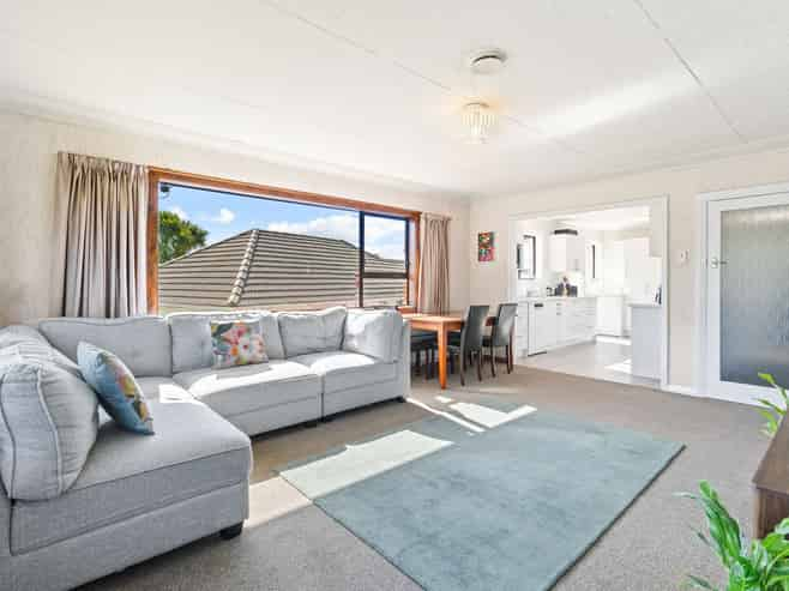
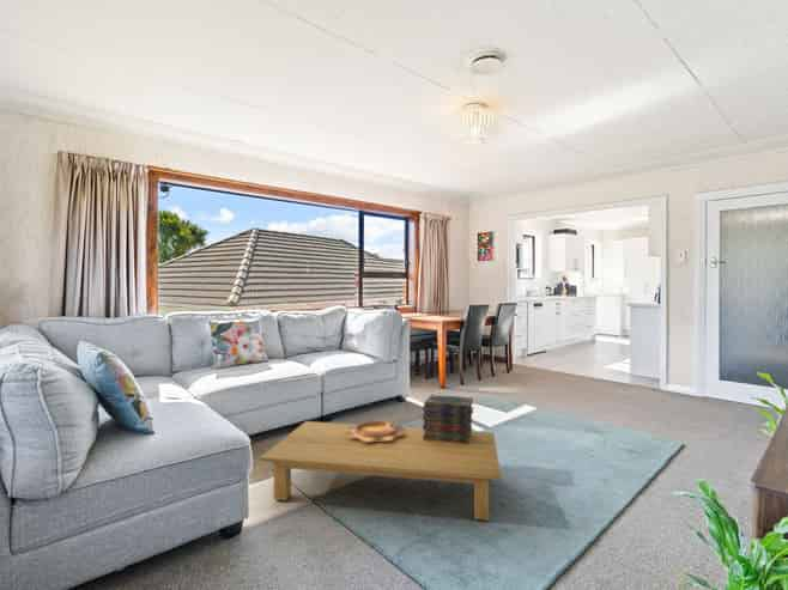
+ decorative bowl [346,420,406,442]
+ book stack [422,394,475,444]
+ coffee table [259,420,503,522]
